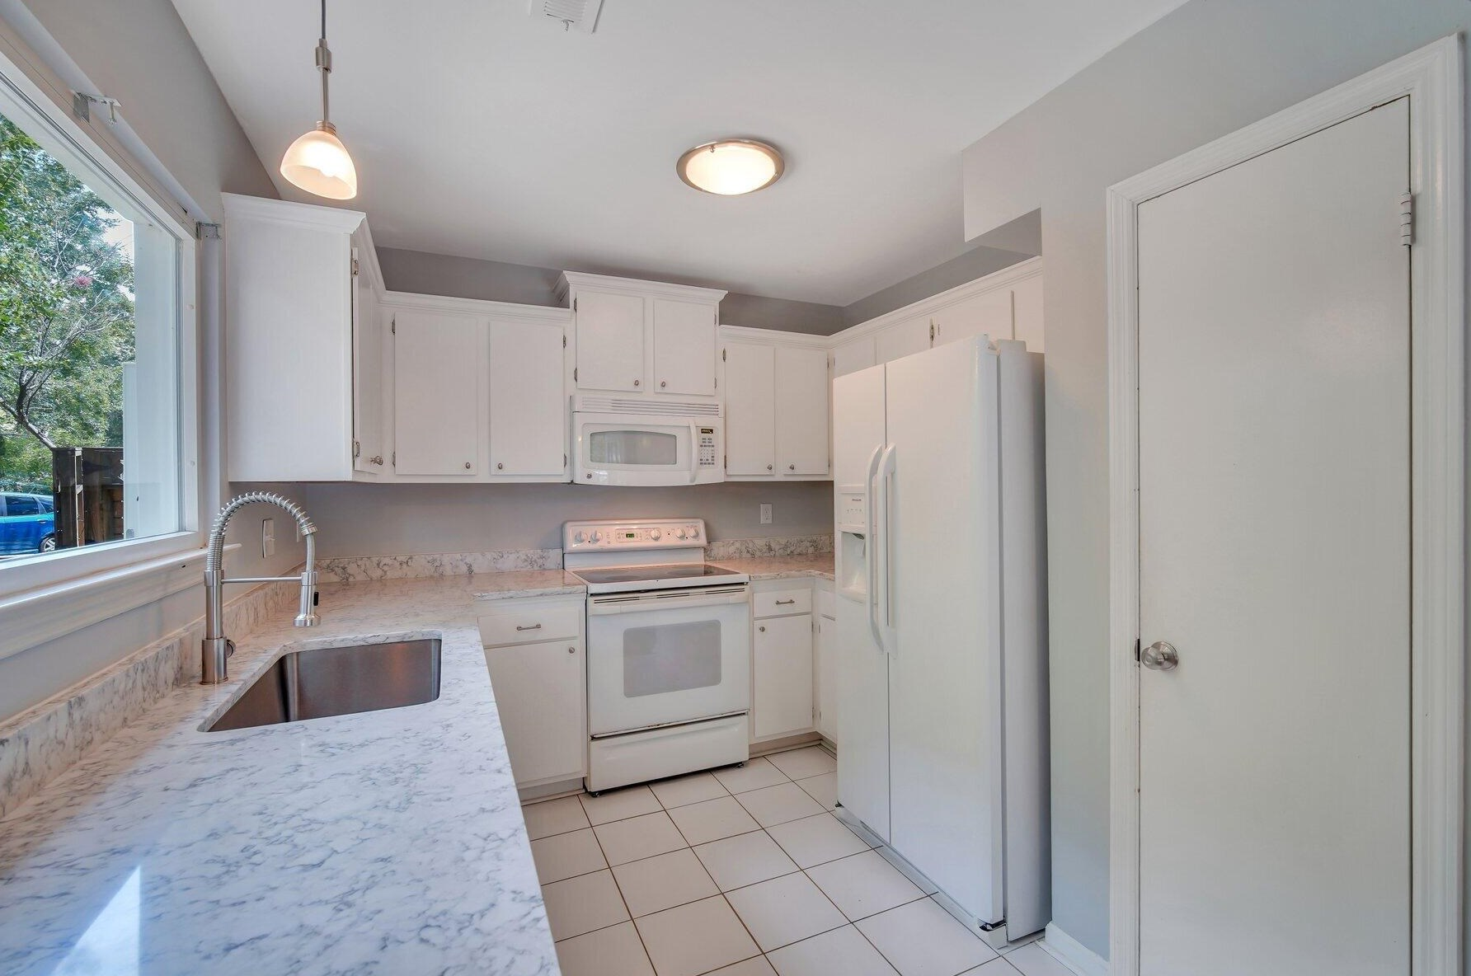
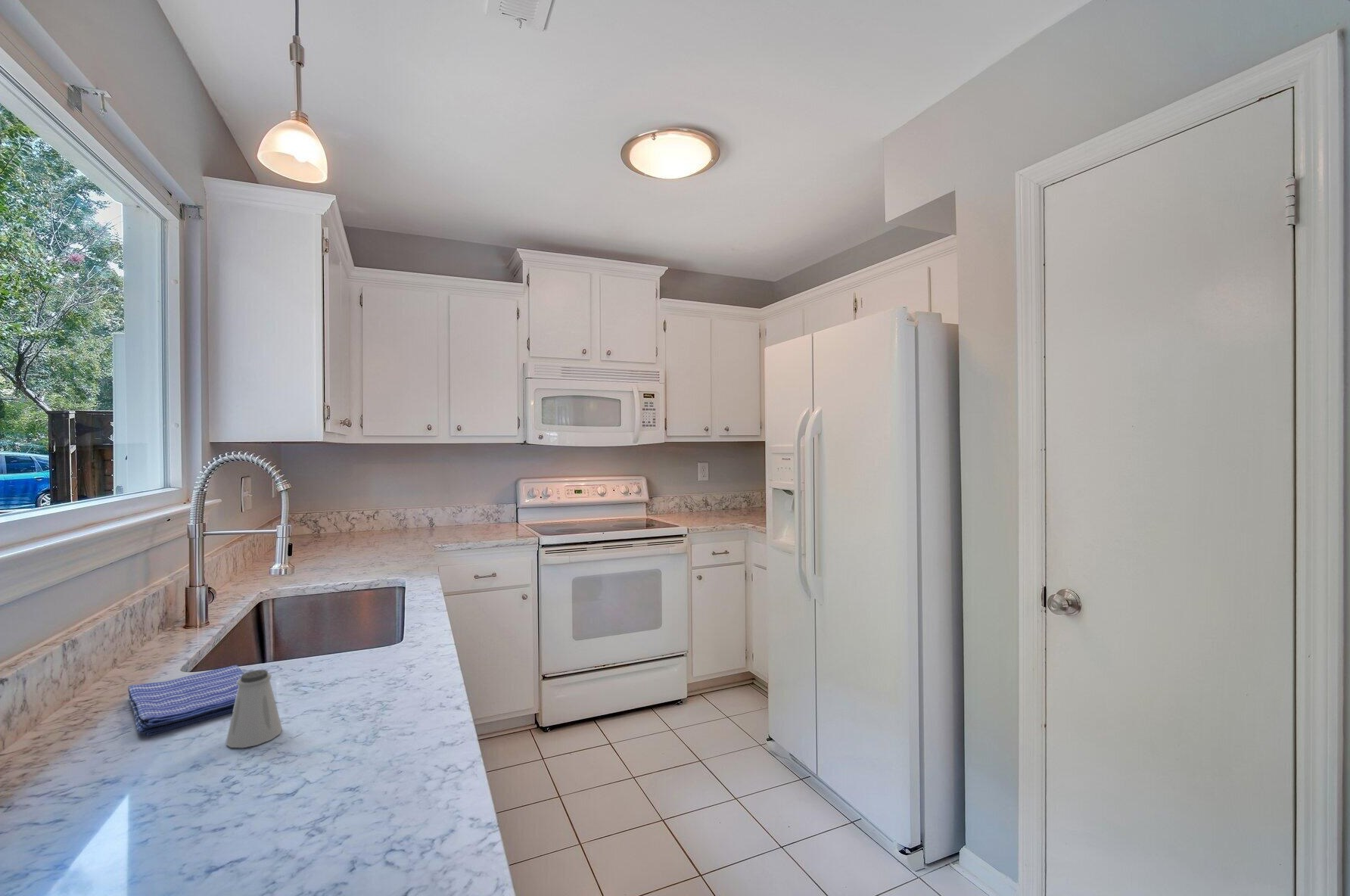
+ dish towel [127,664,244,736]
+ saltshaker [225,669,283,748]
